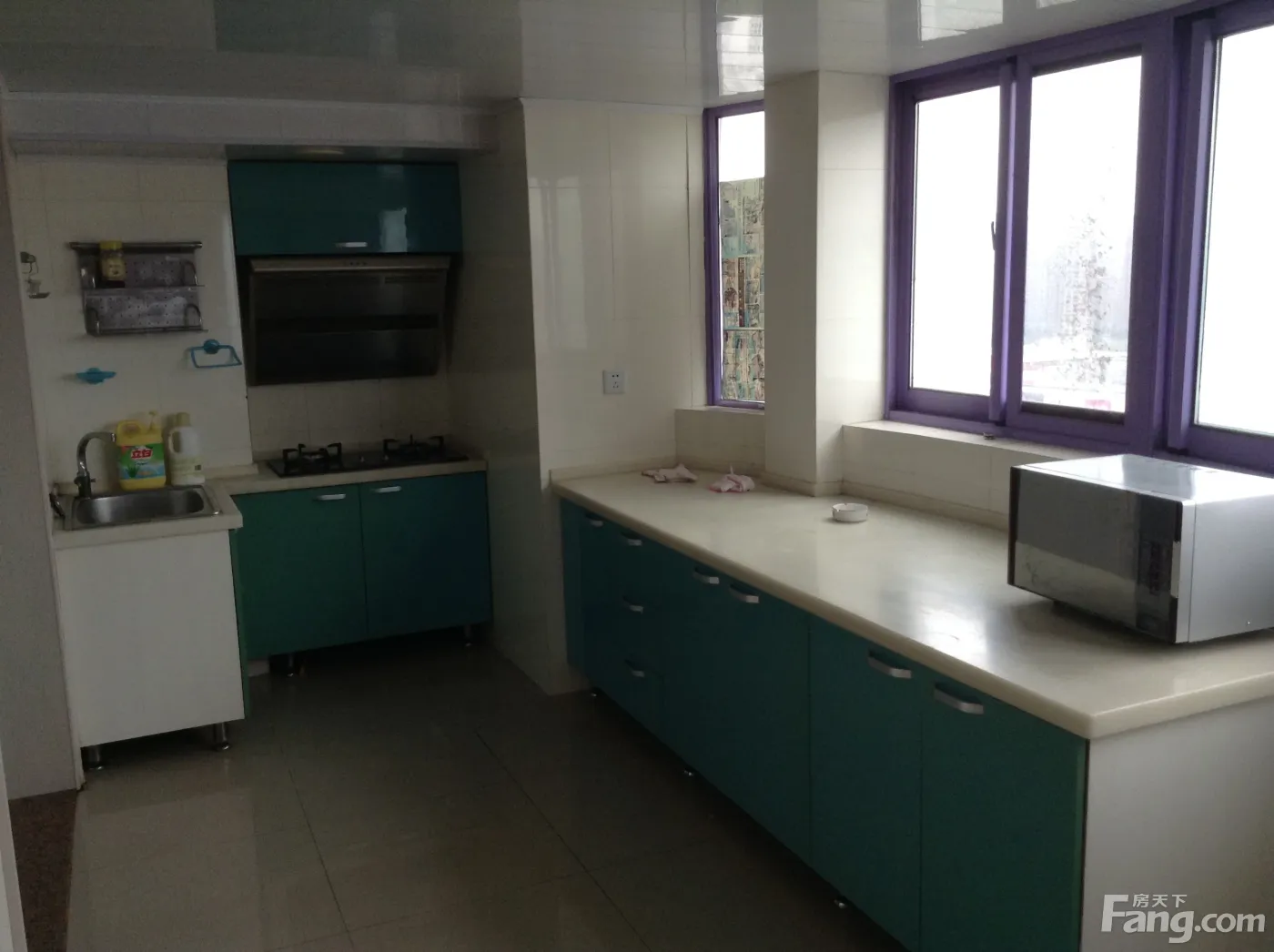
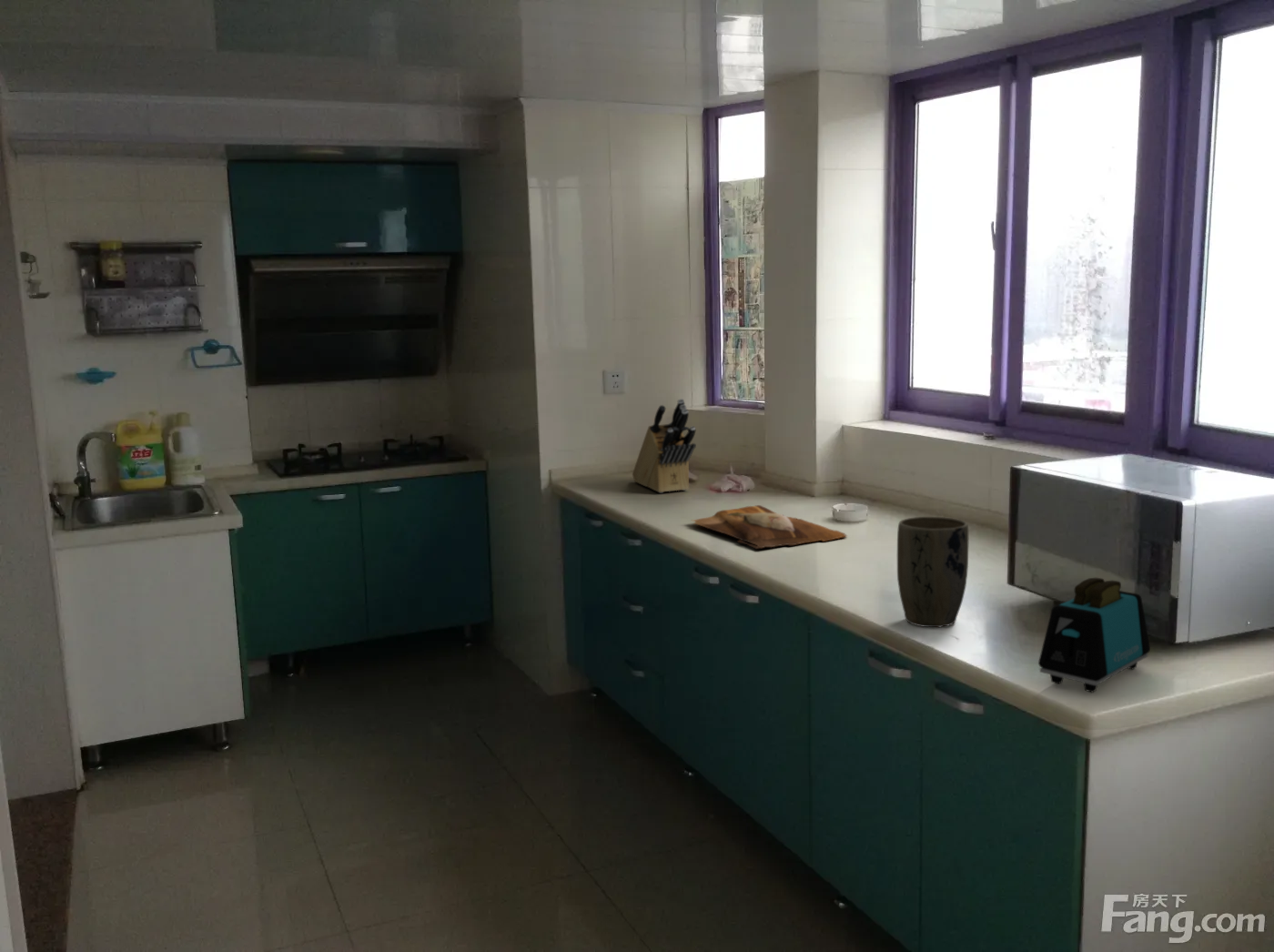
+ plant pot [896,516,970,628]
+ cutting board [692,504,849,550]
+ toaster [1037,577,1151,694]
+ knife block [632,398,697,493]
